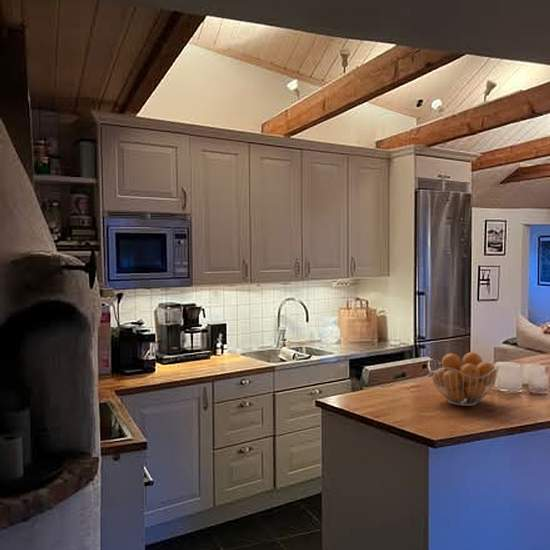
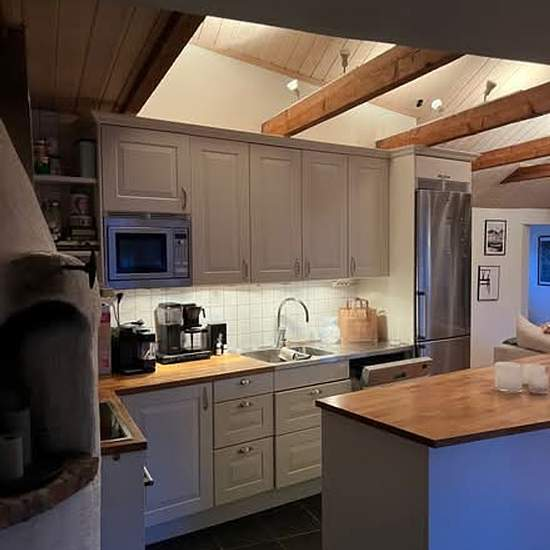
- fruit basket [427,351,500,407]
